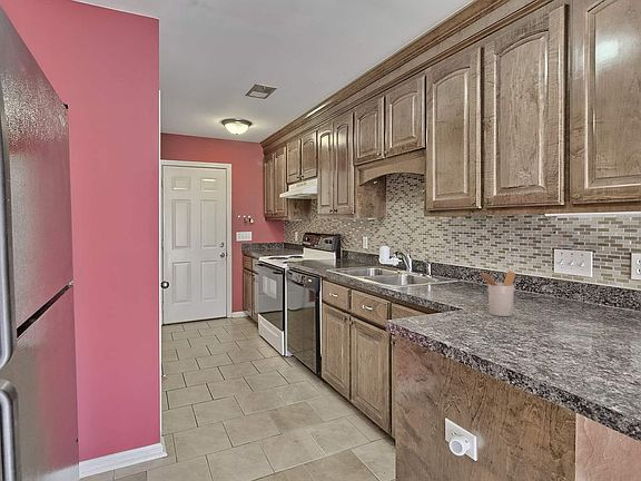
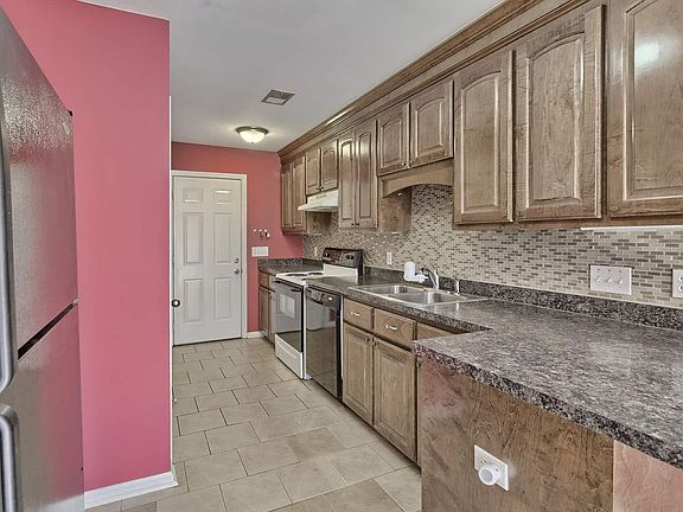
- utensil holder [479,271,516,317]
